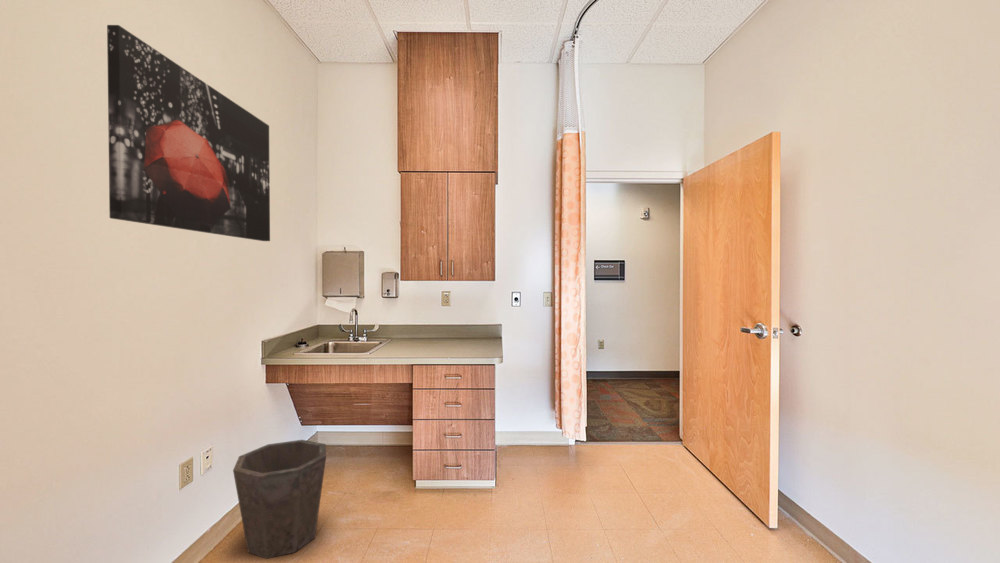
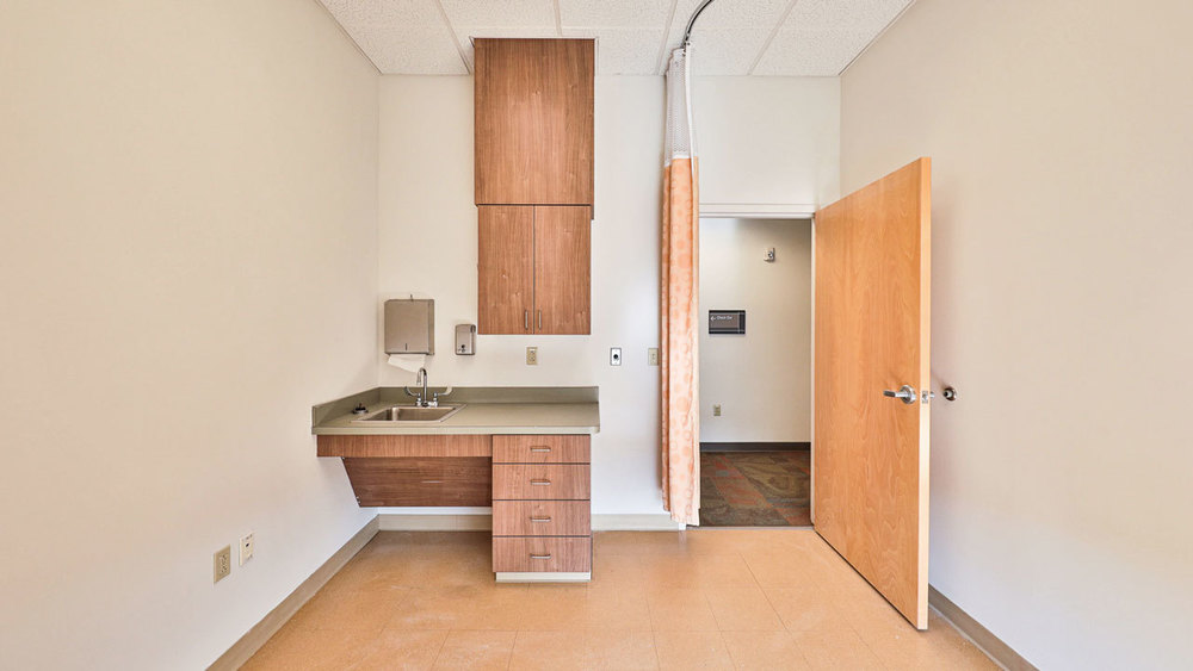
- wall art [106,24,271,242]
- waste bin [232,439,327,560]
